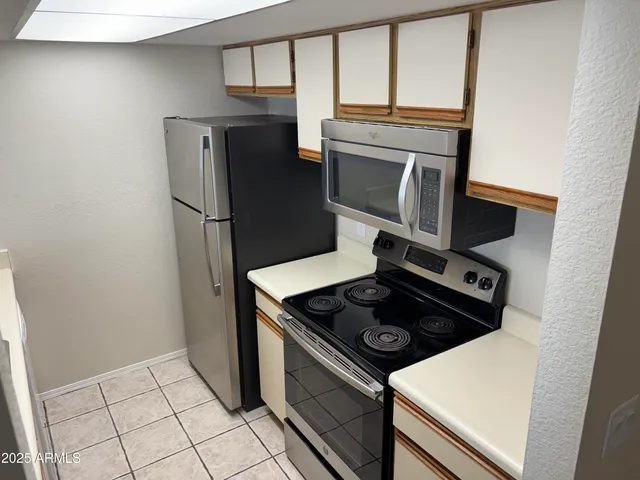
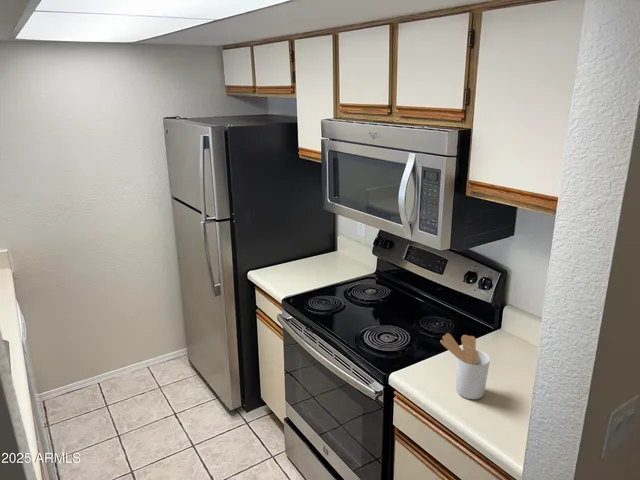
+ utensil holder [439,332,491,400]
